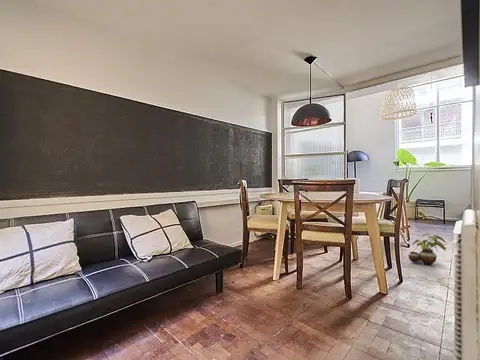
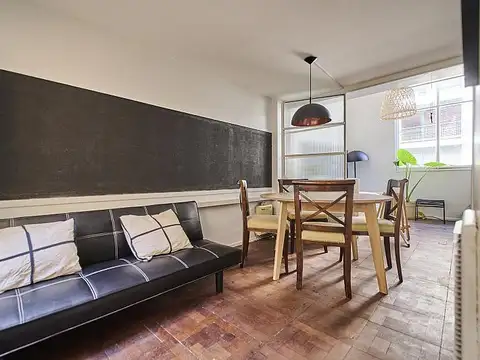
- potted plant [407,232,447,266]
